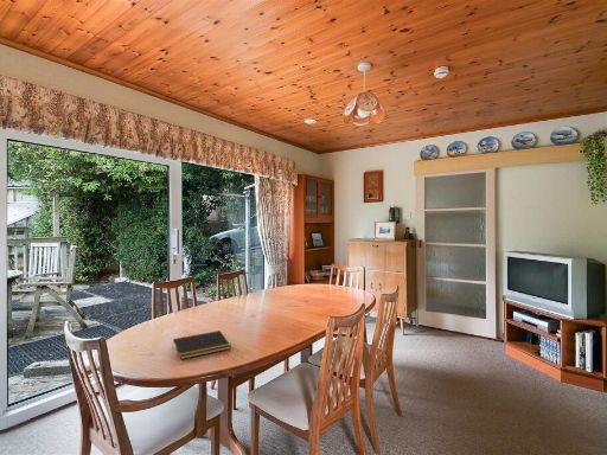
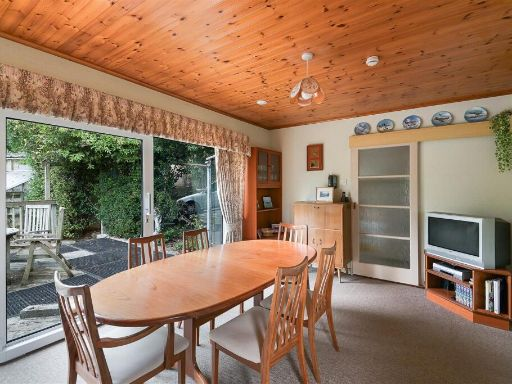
- notepad [171,329,231,360]
